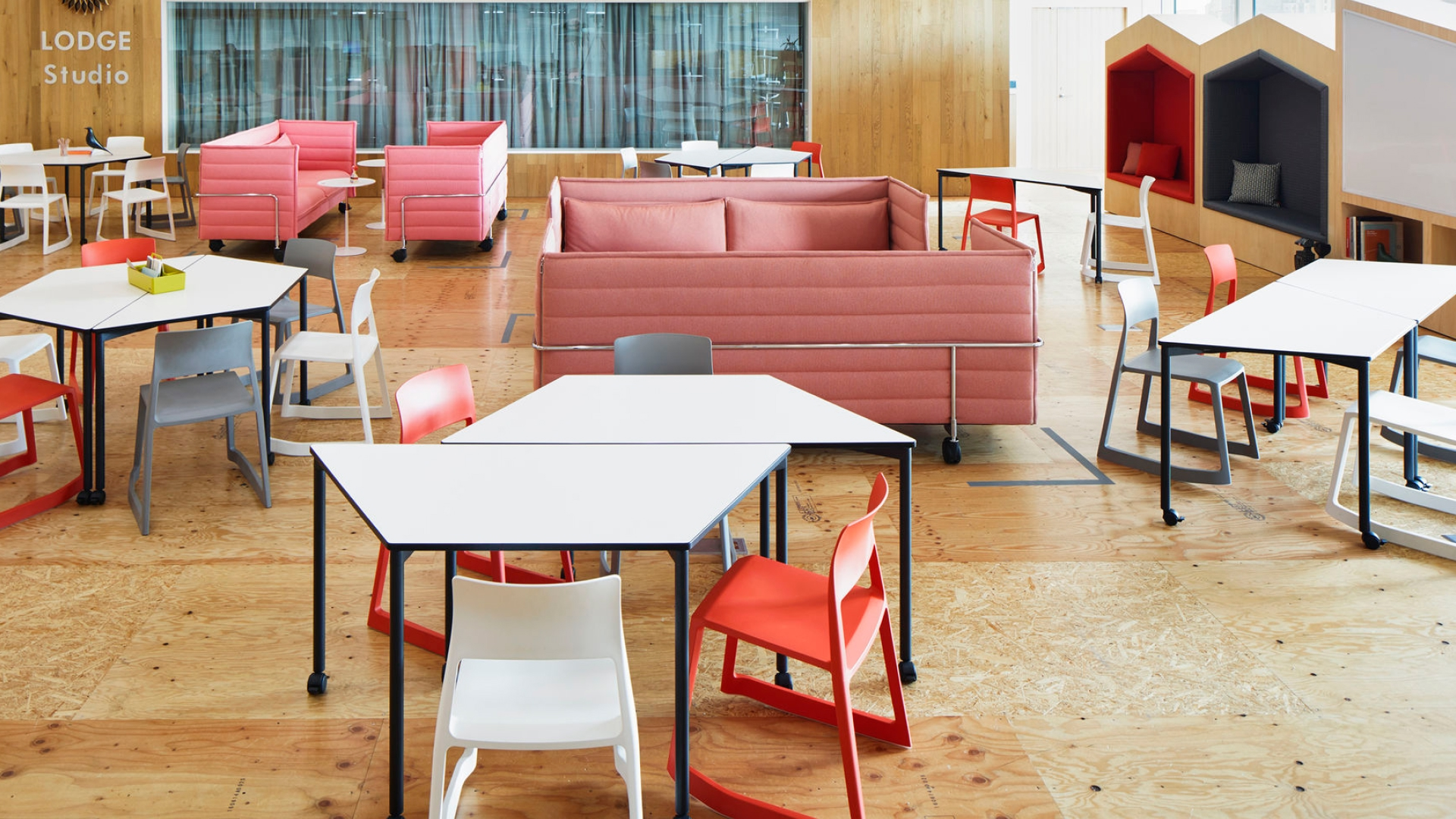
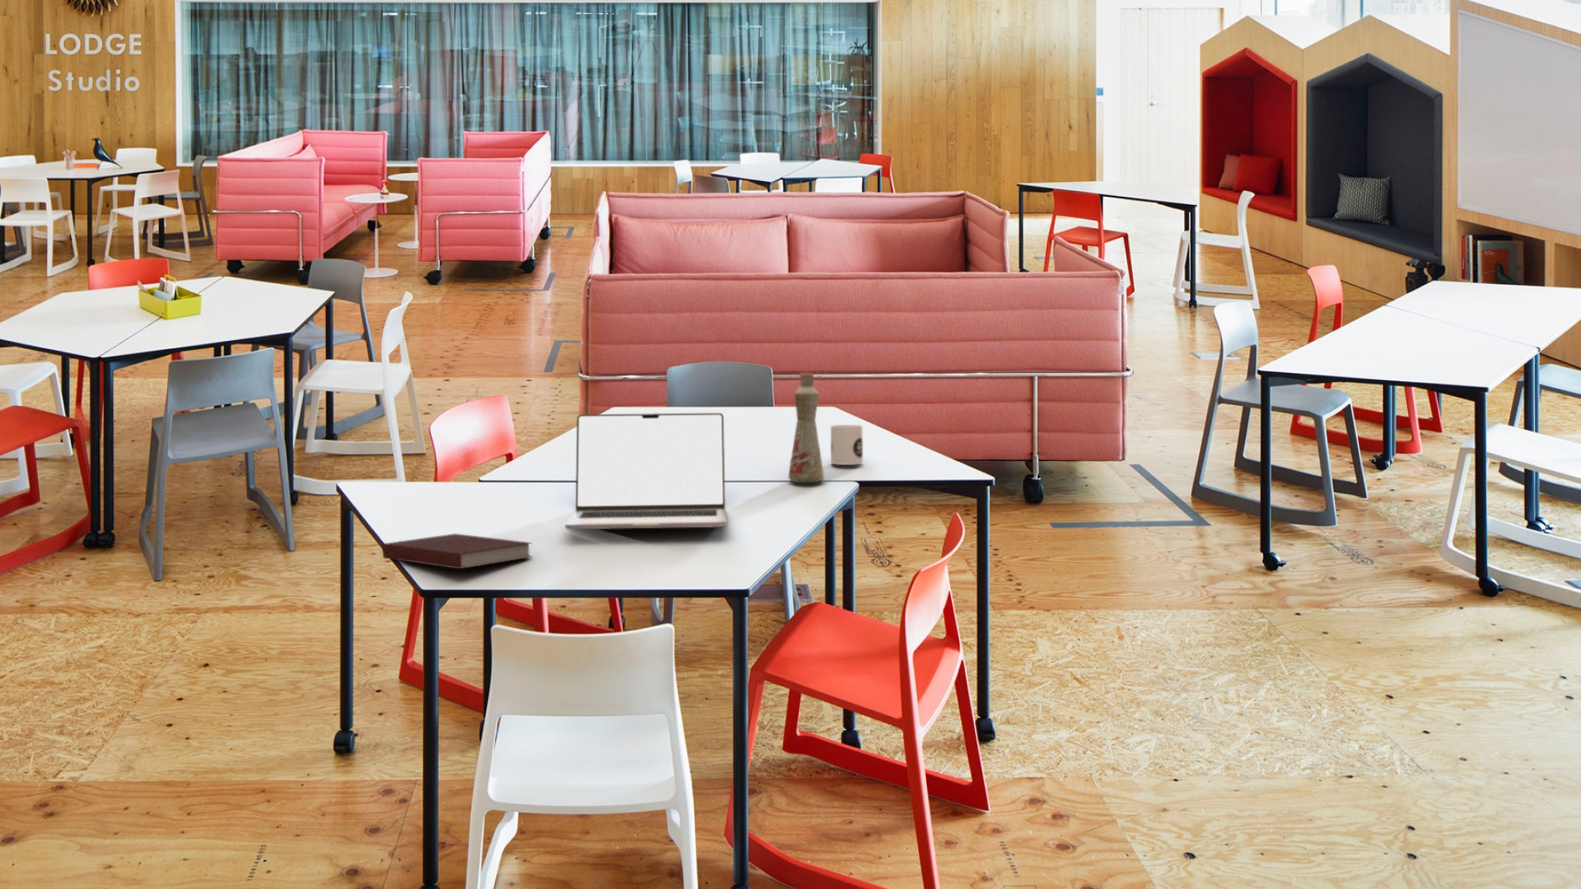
+ mug [830,424,863,466]
+ bottle [788,370,825,484]
+ laptop [564,412,728,530]
+ notebook [381,533,533,570]
